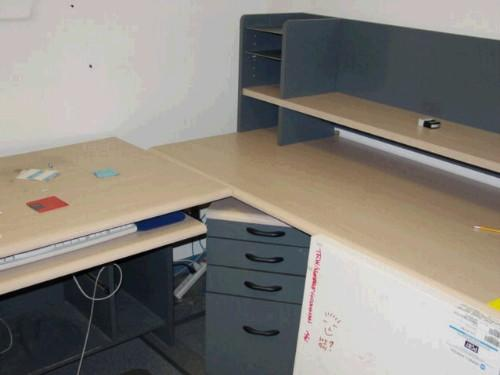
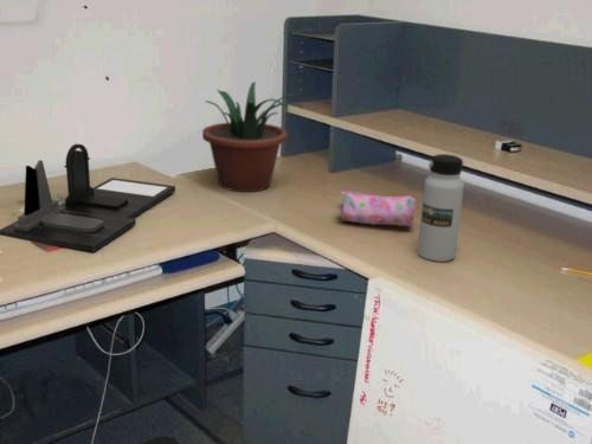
+ pencil case [336,189,417,229]
+ water bottle [417,153,465,263]
+ potted plant [201,81,304,193]
+ desk organizer [0,143,176,253]
